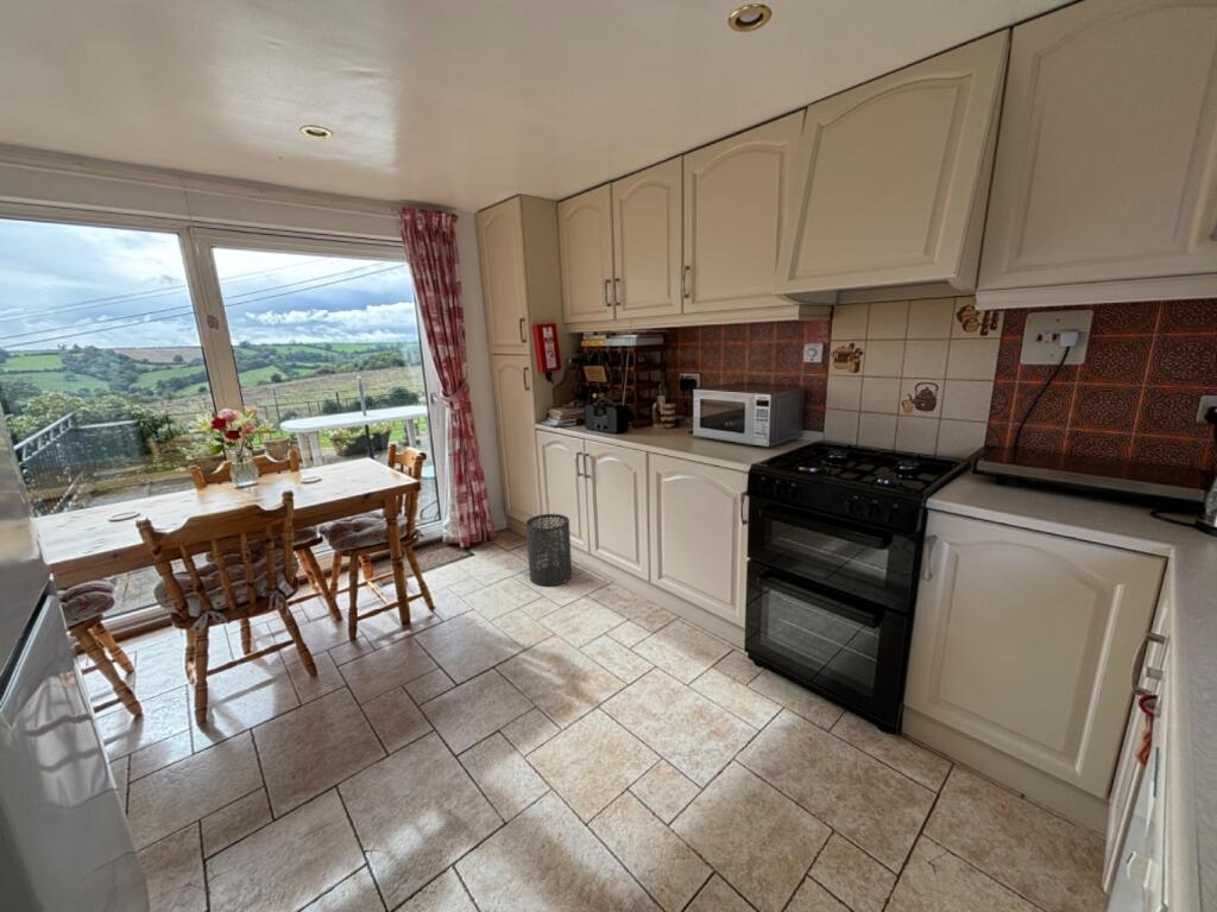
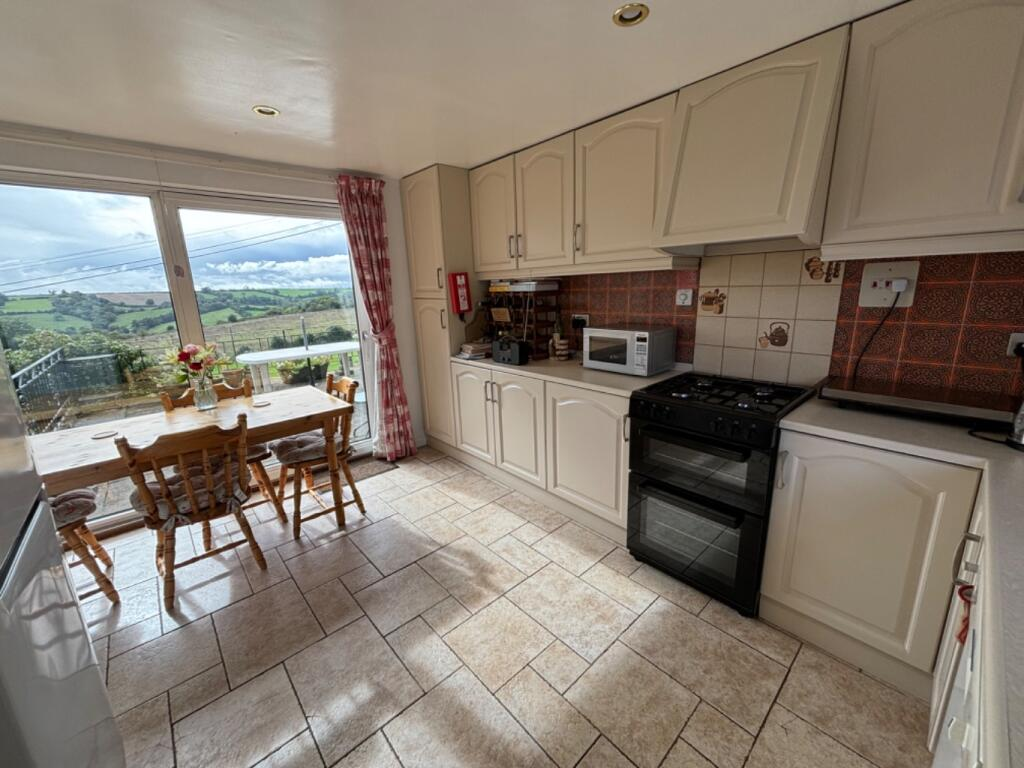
- trash can [524,513,573,587]
